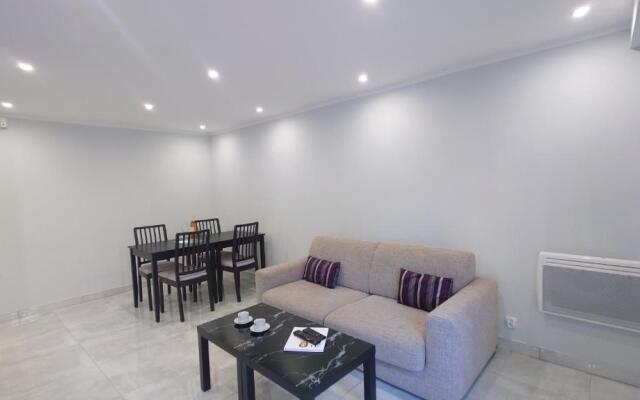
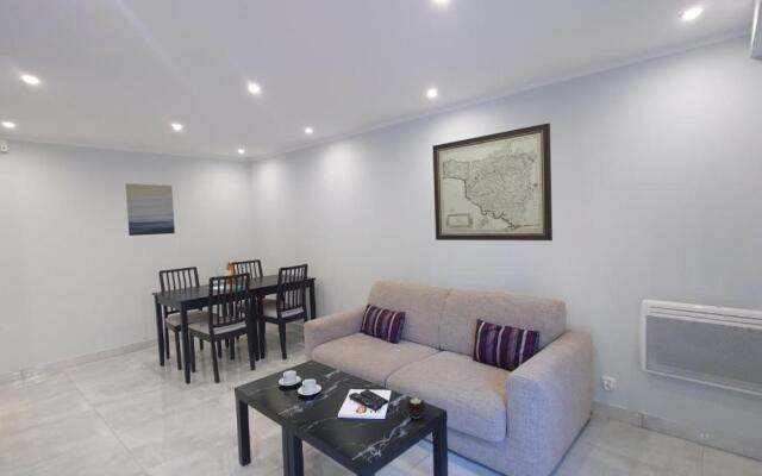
+ candle [405,396,427,419]
+ wall art [125,182,176,237]
+ wall art [431,121,554,242]
